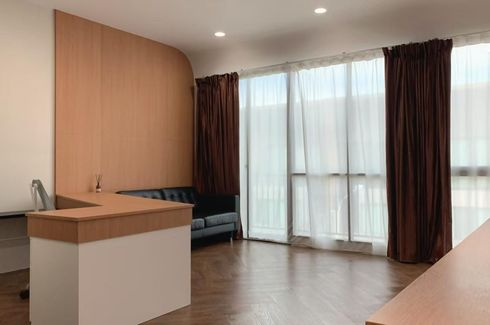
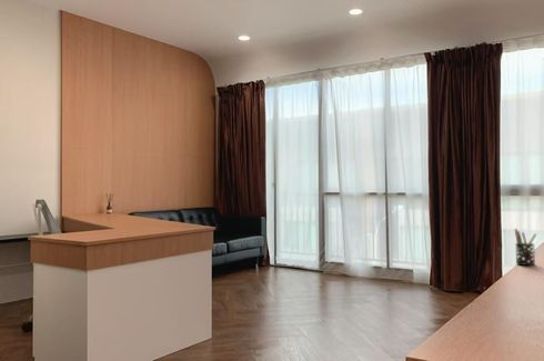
+ pen holder [514,228,537,267]
